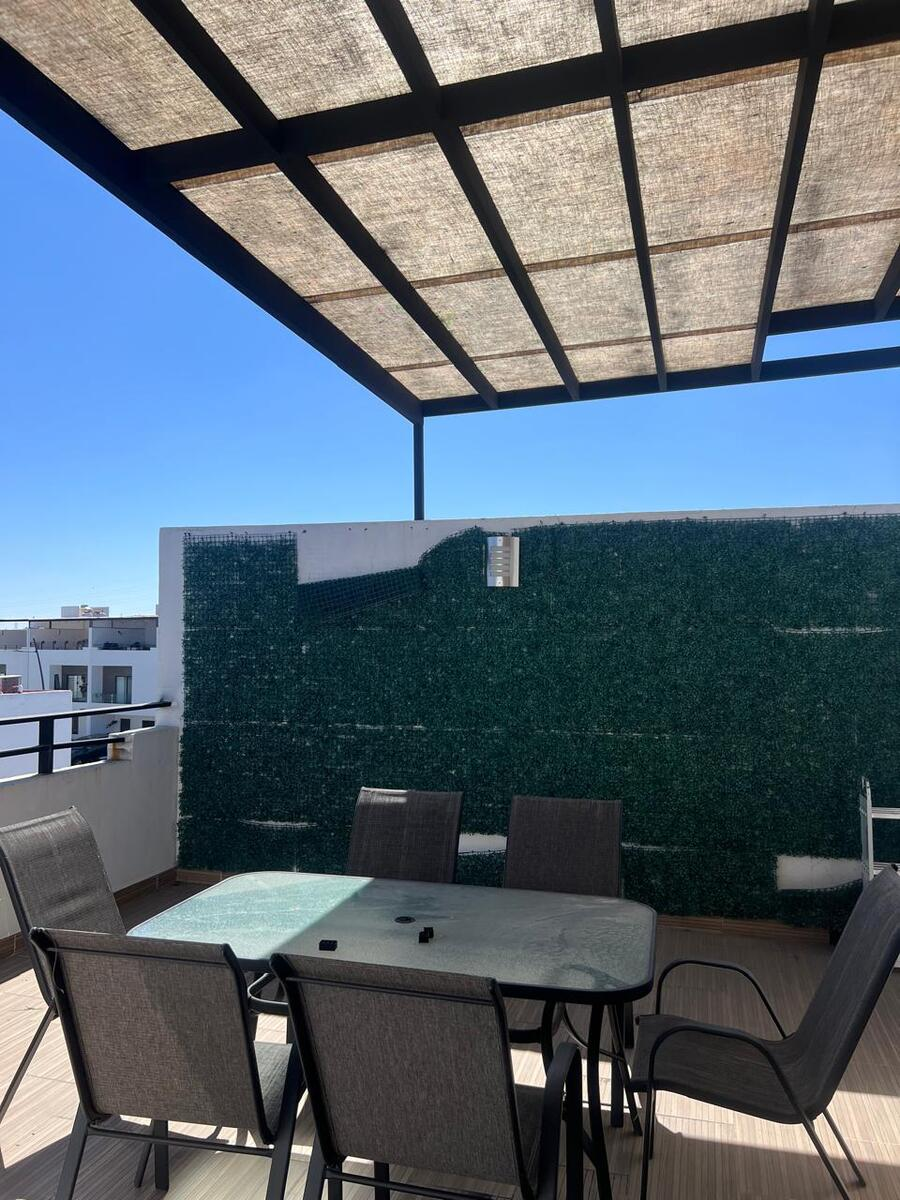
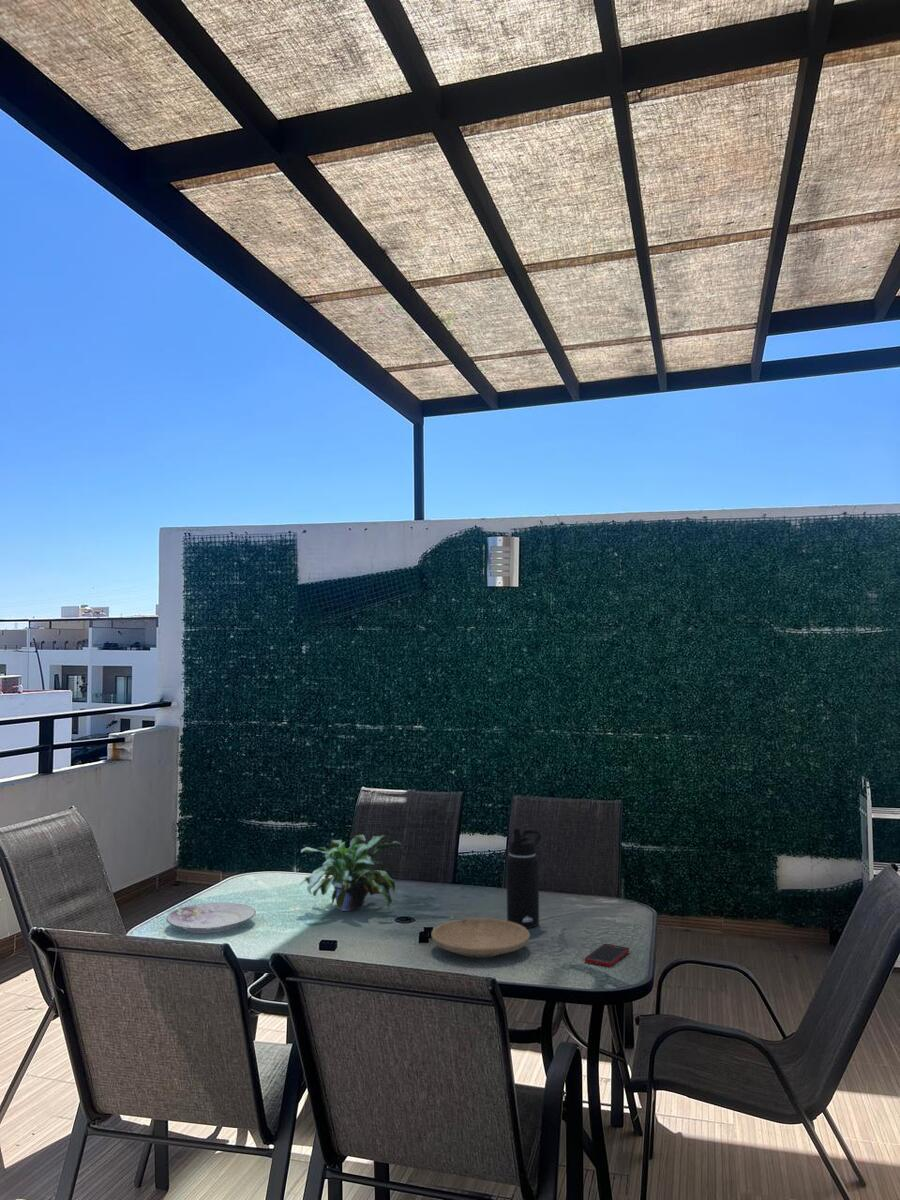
+ plate [430,917,531,959]
+ cell phone [584,943,630,968]
+ potted plant [298,834,403,912]
+ plate [165,902,257,934]
+ water bottle [506,827,543,929]
